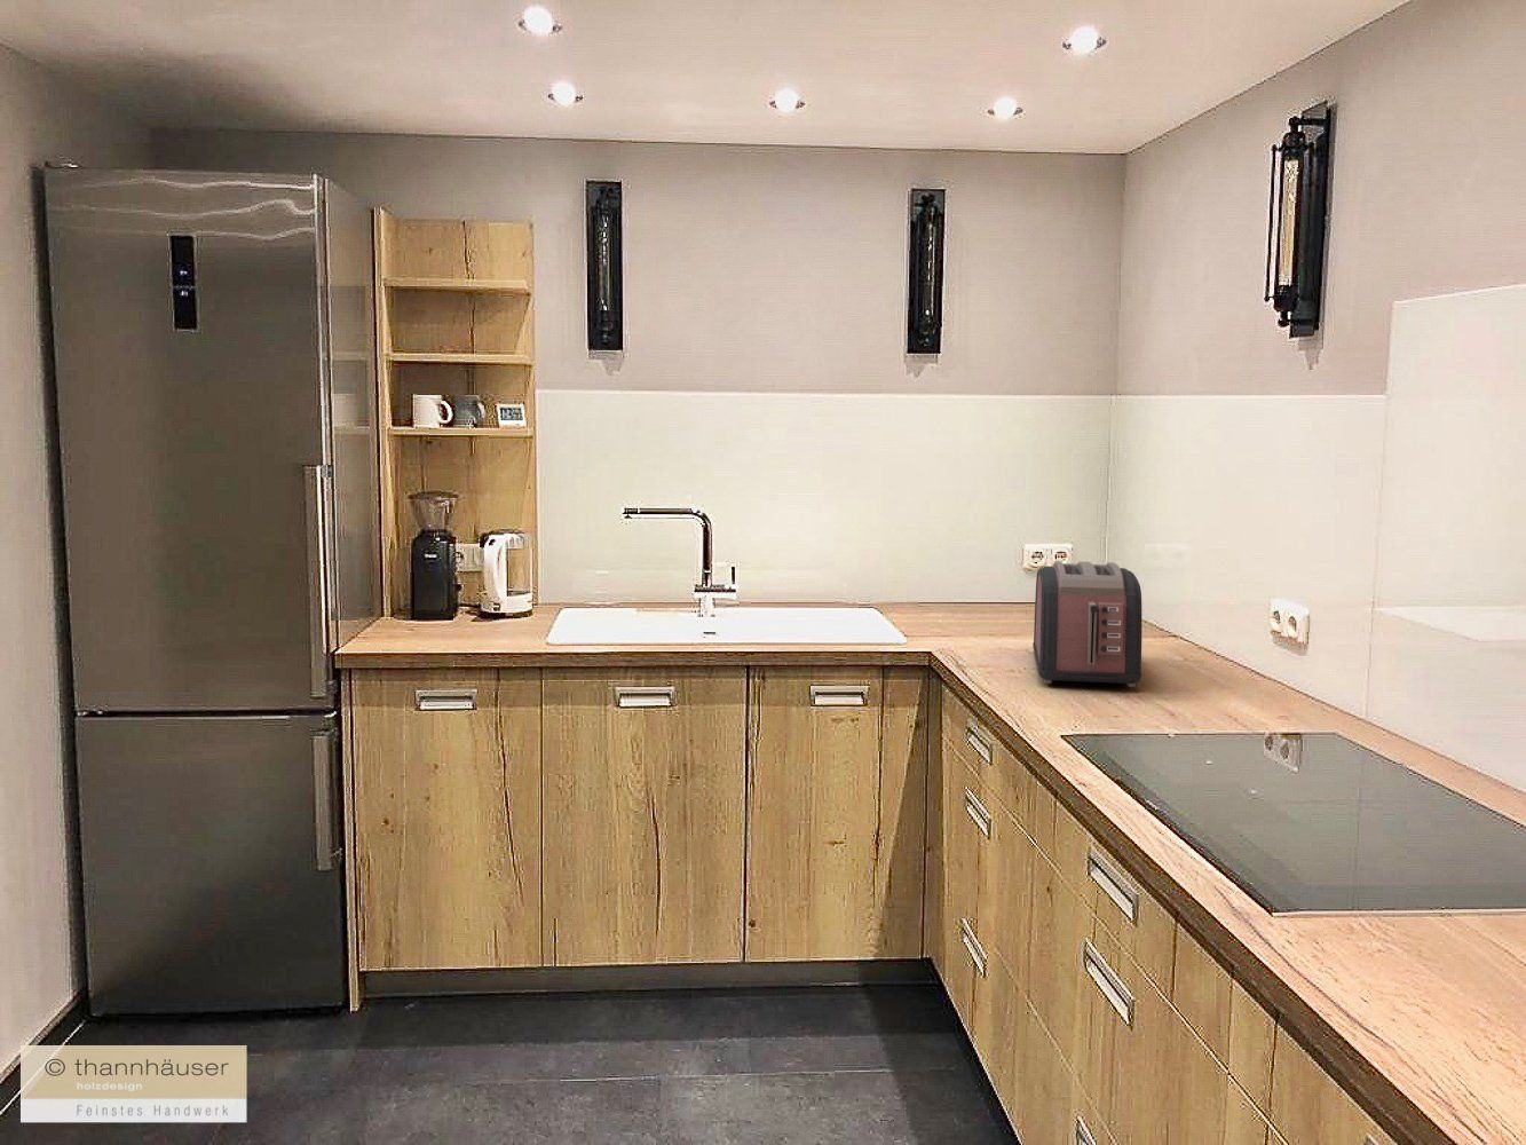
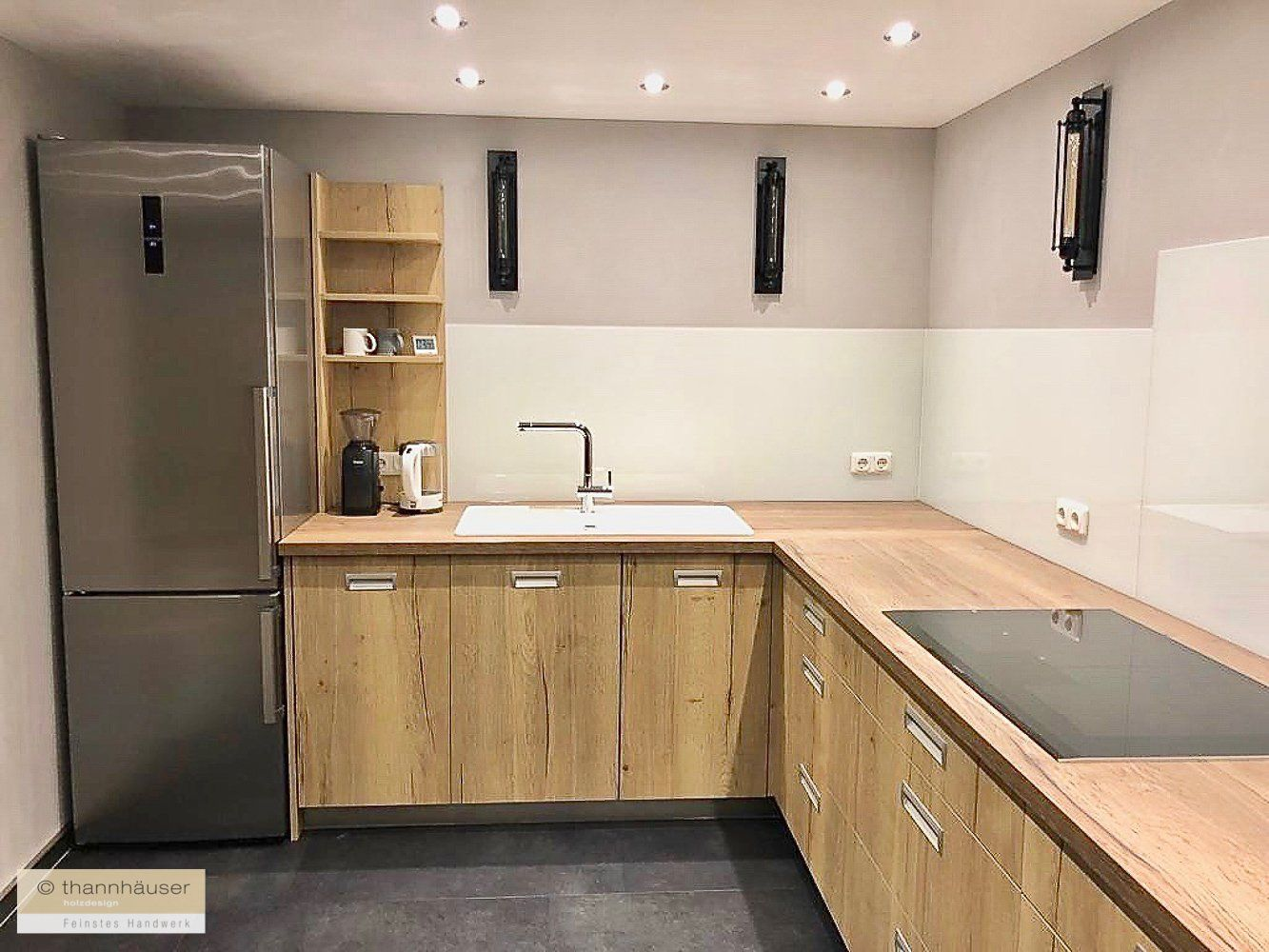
- toaster [1032,560,1144,688]
